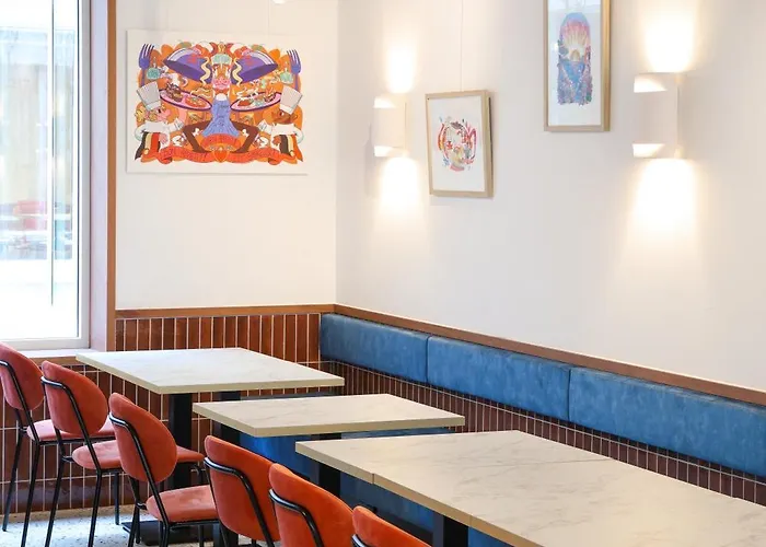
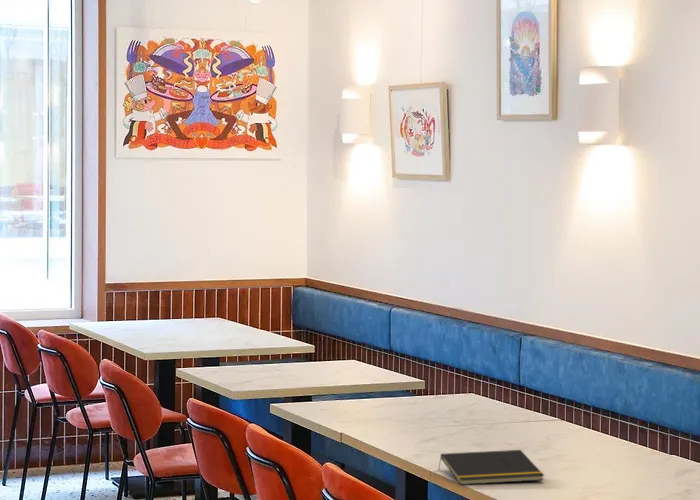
+ notepad [438,449,545,486]
